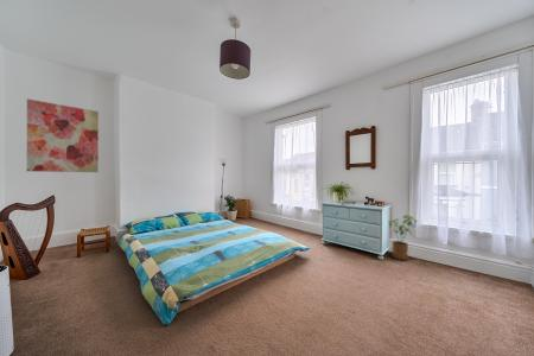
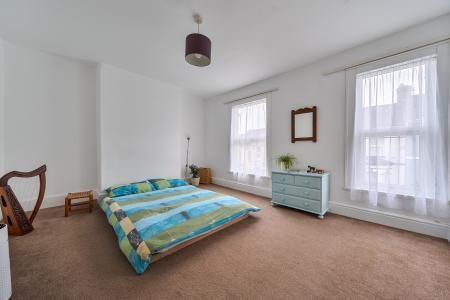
- wall art [26,97,100,173]
- house plant [387,214,420,261]
